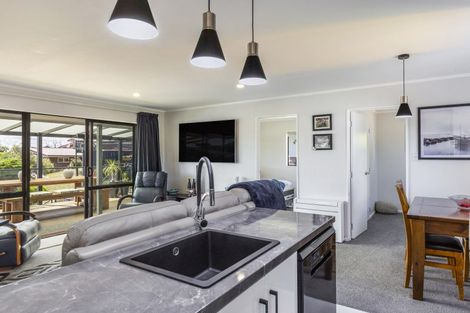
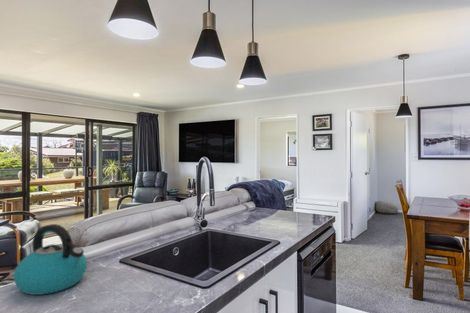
+ kettle [12,223,88,296]
